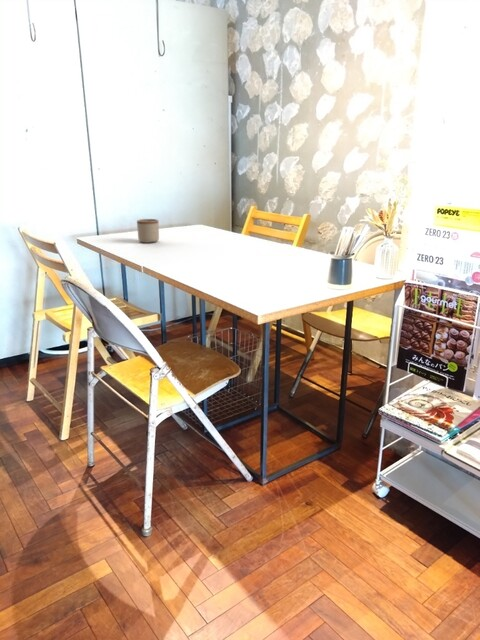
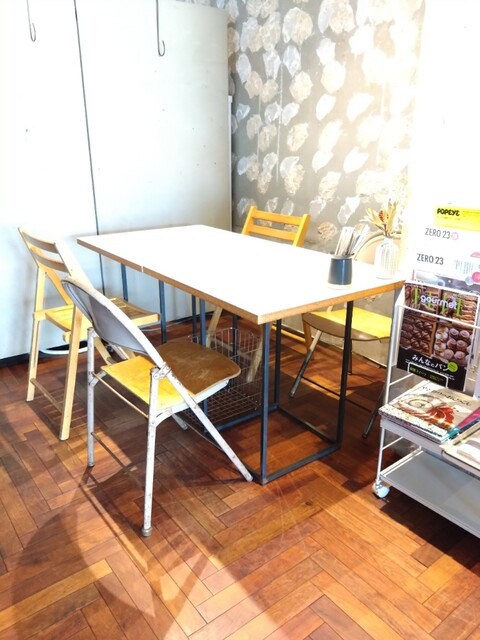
- mug [136,218,160,244]
